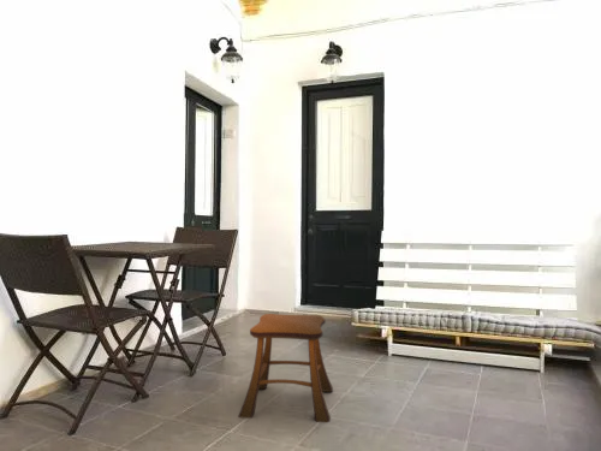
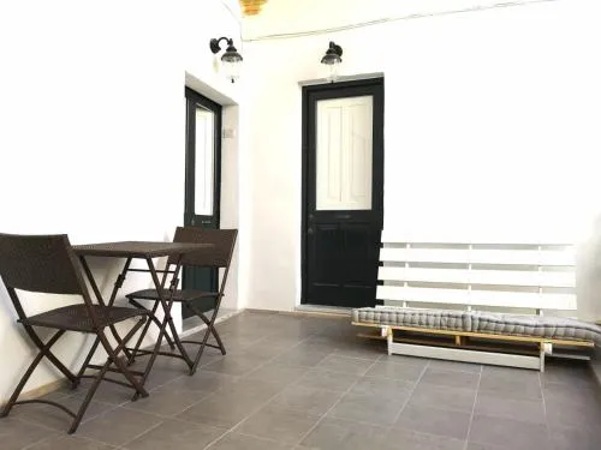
- stool [237,313,334,423]
